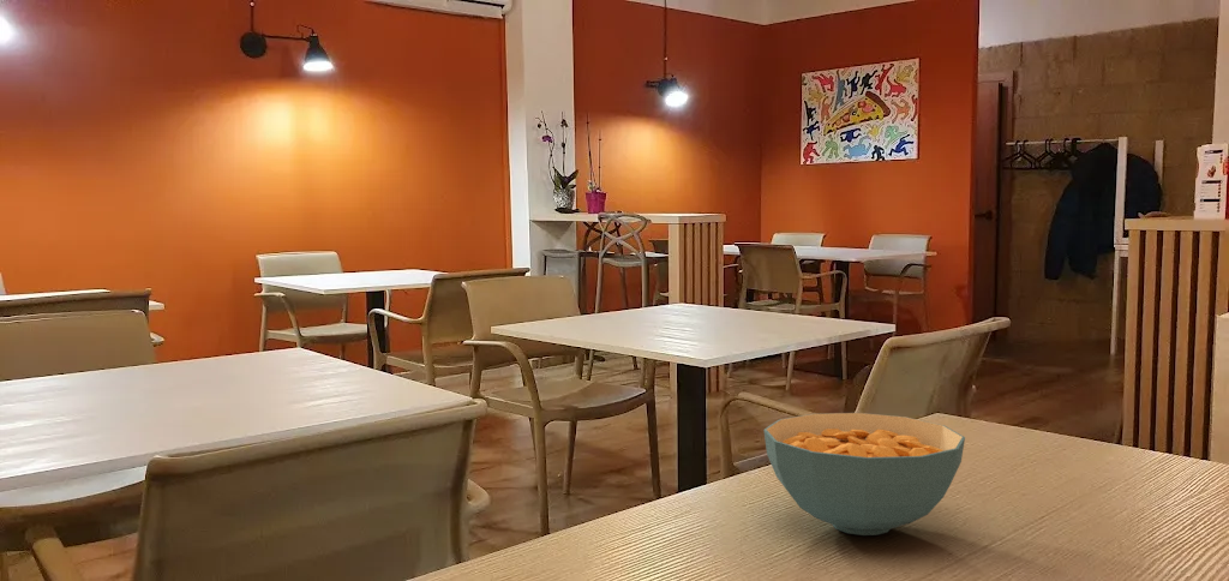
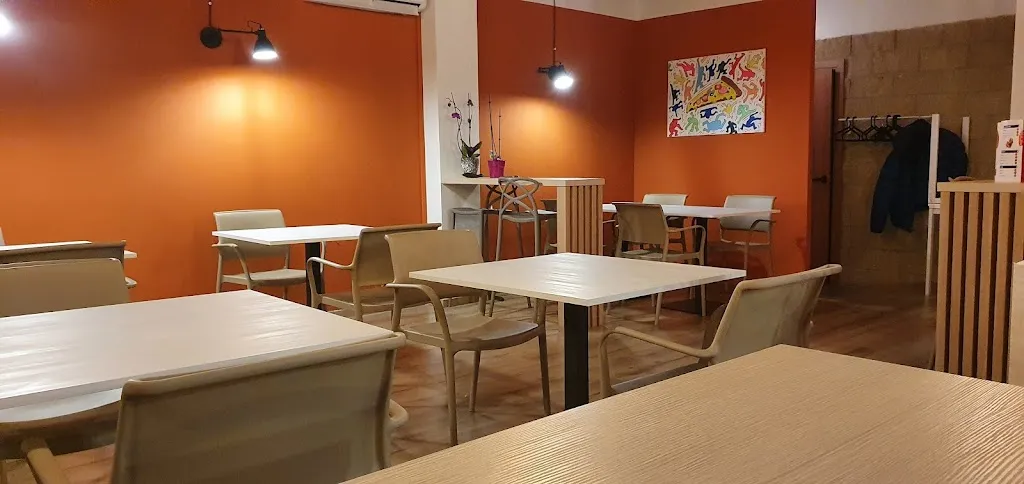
- cereal bowl [763,412,966,537]
